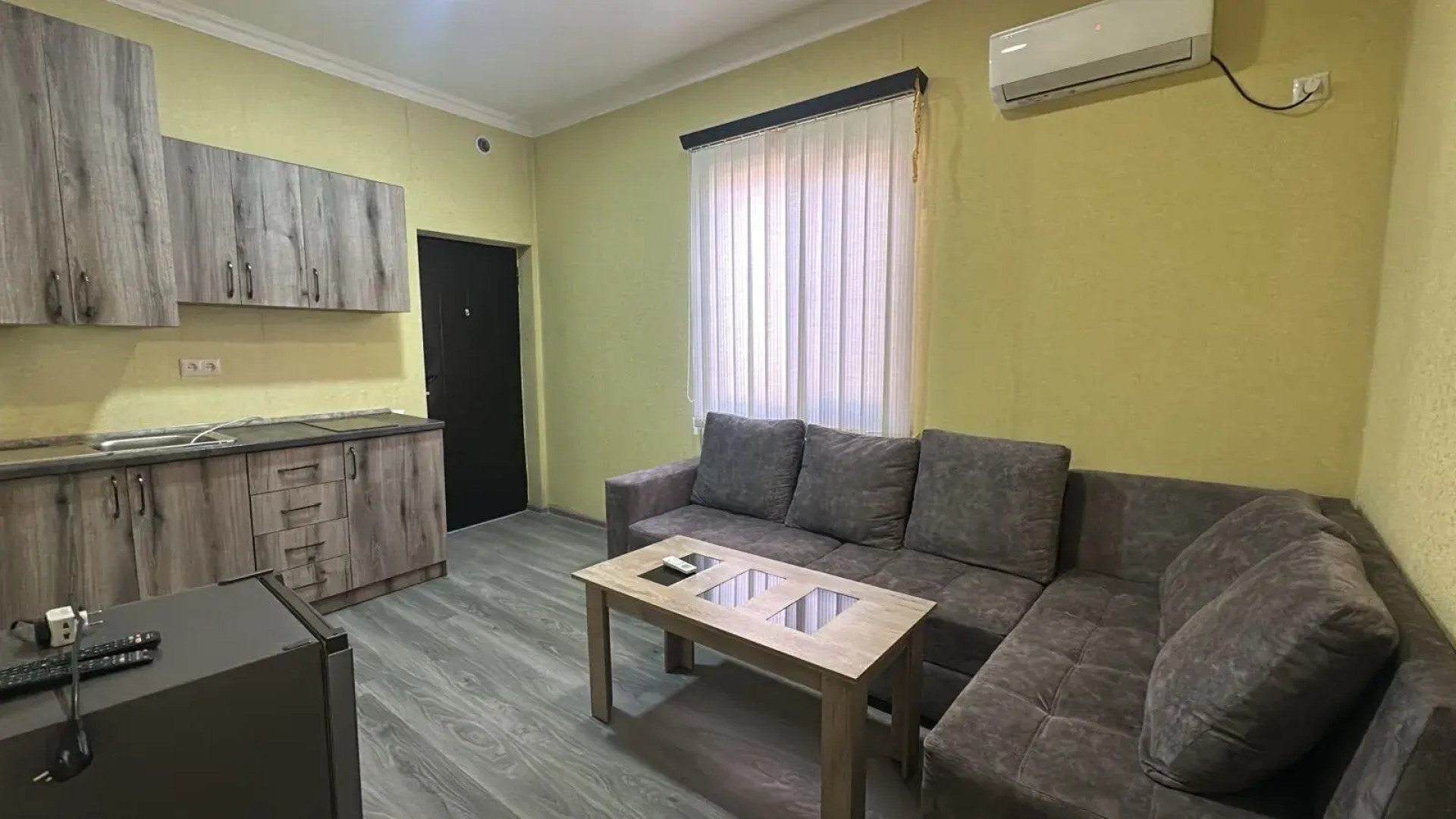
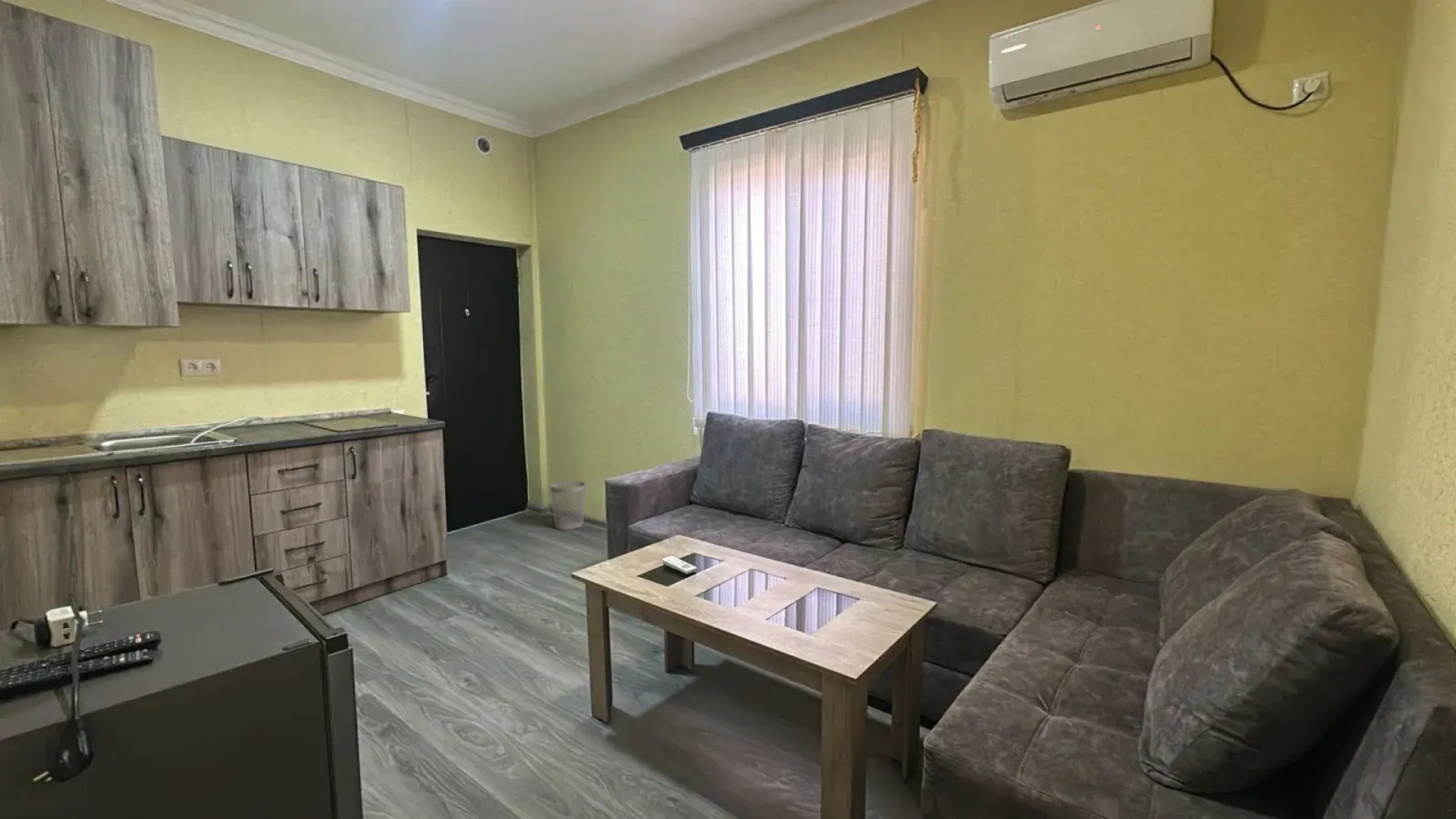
+ wastebasket [550,481,586,531]
